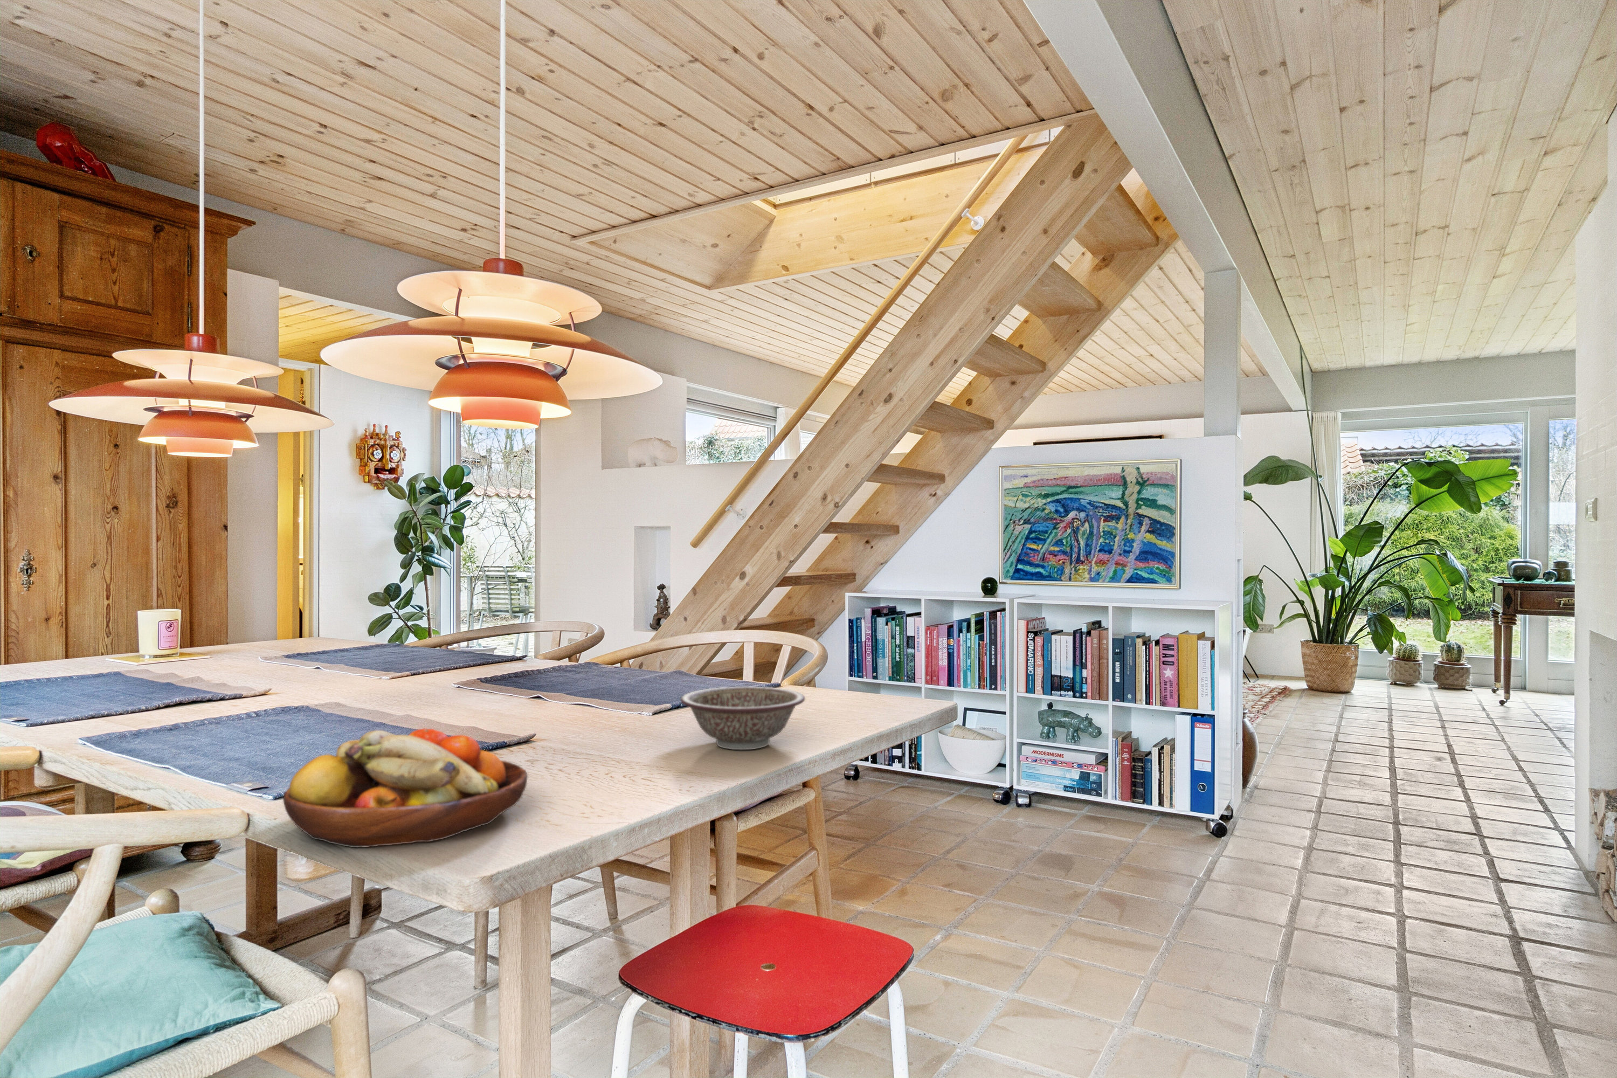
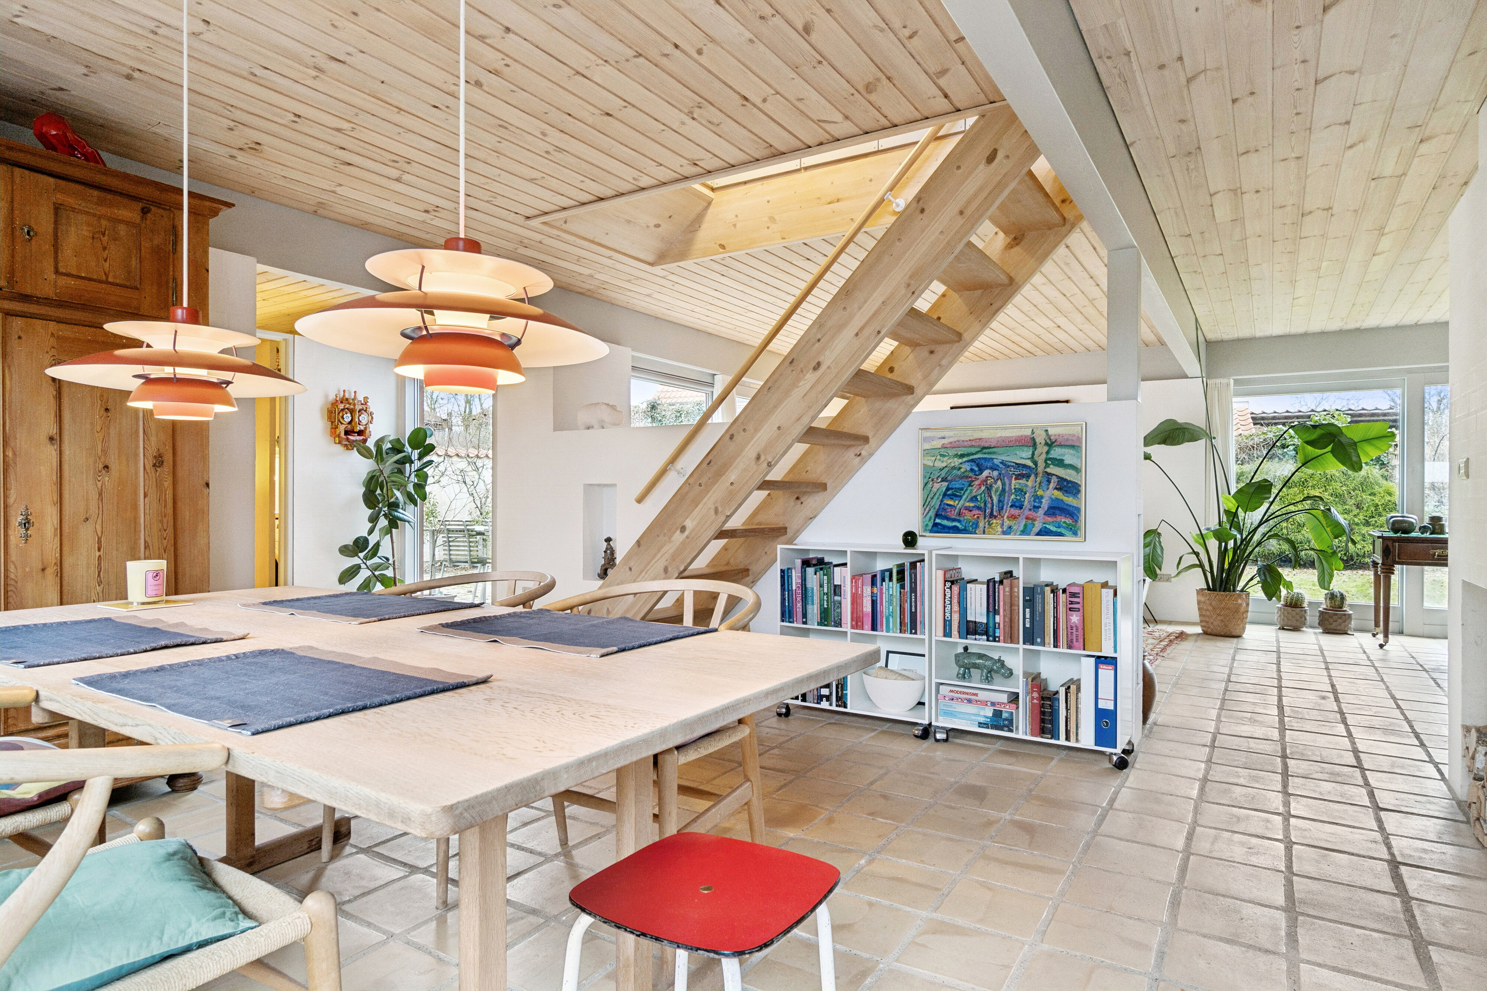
- fruit bowl [283,728,528,848]
- decorative bowl [680,686,806,751]
